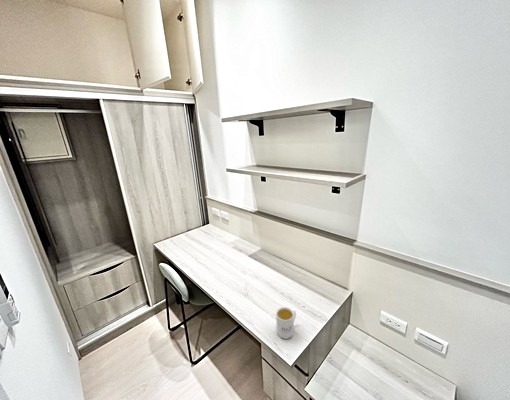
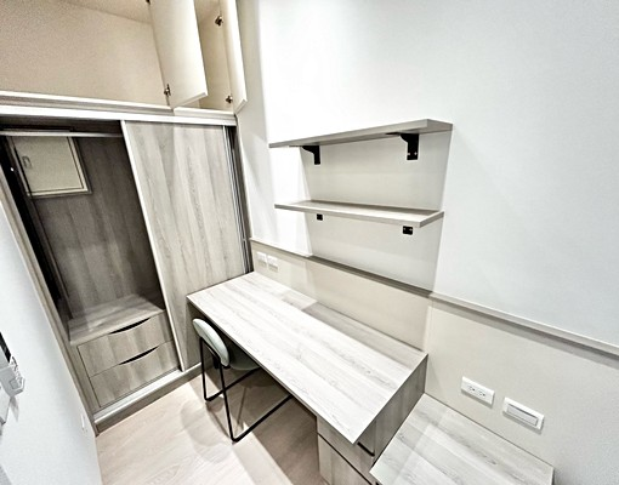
- mug [275,306,297,340]
